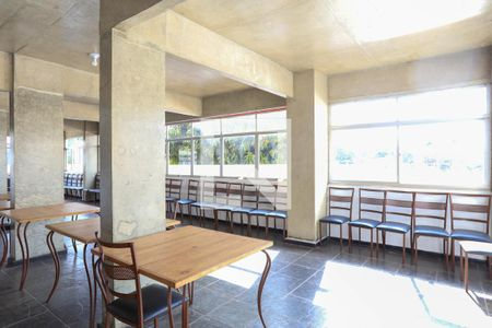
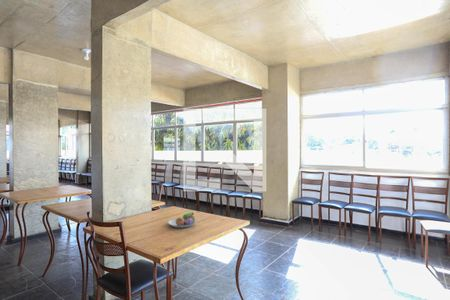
+ fruit bowl [167,211,197,229]
